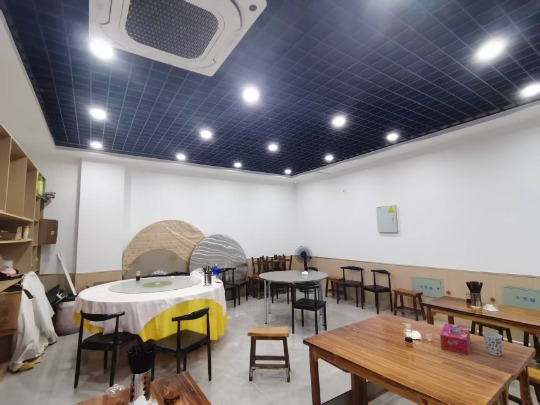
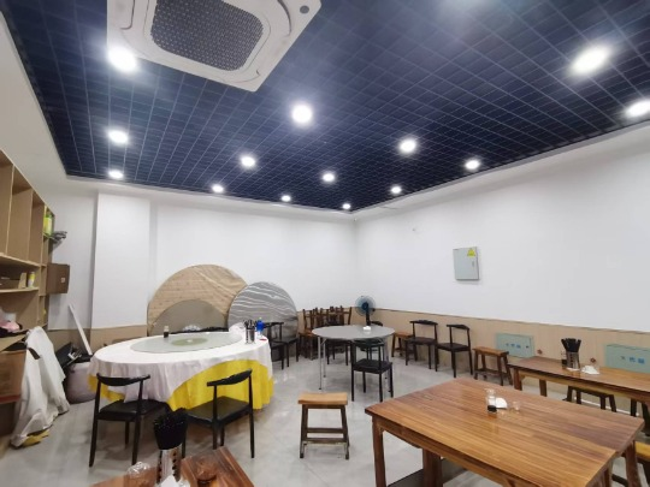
- tissue box [439,322,471,356]
- cup [481,331,504,357]
